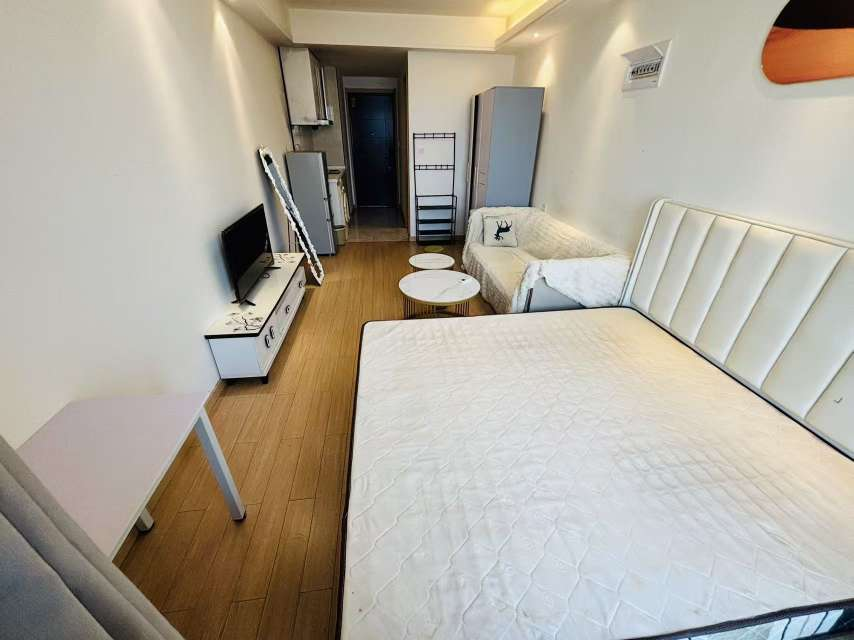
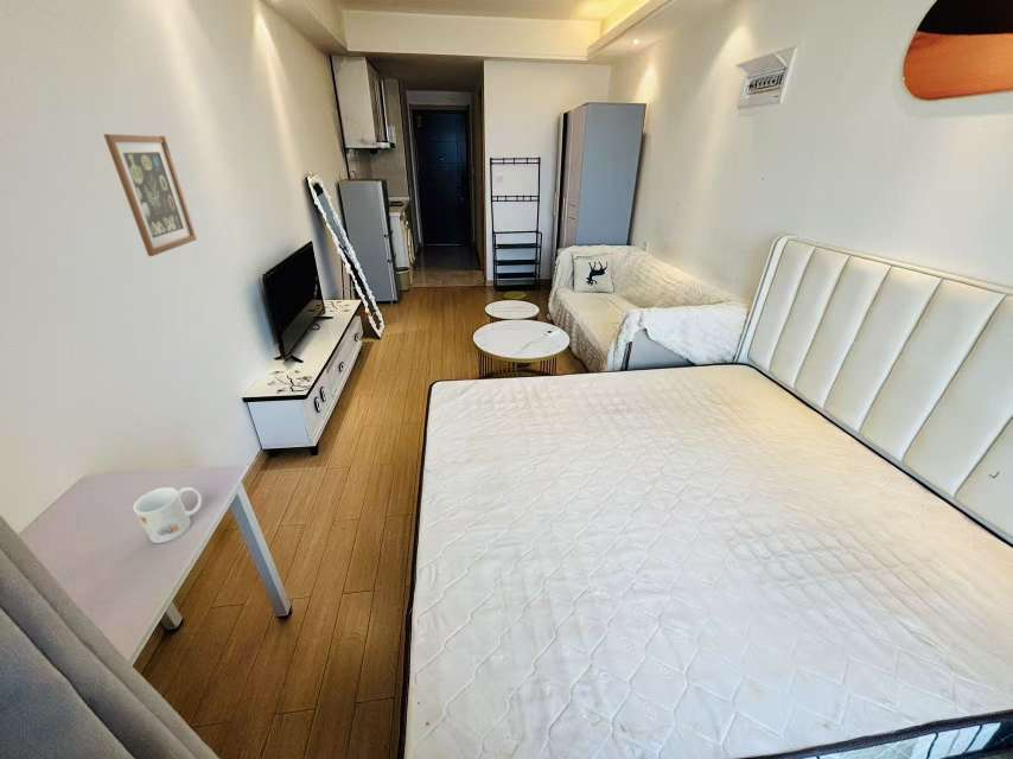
+ wall art [102,133,198,257]
+ mug [132,486,203,544]
